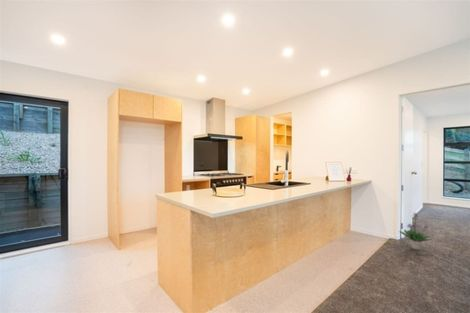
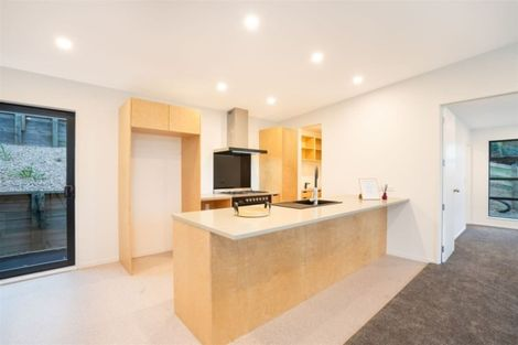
- potted plant [398,211,433,251]
